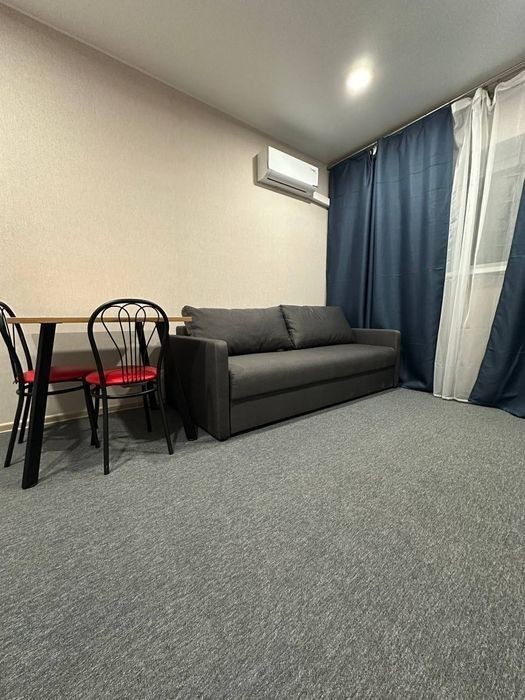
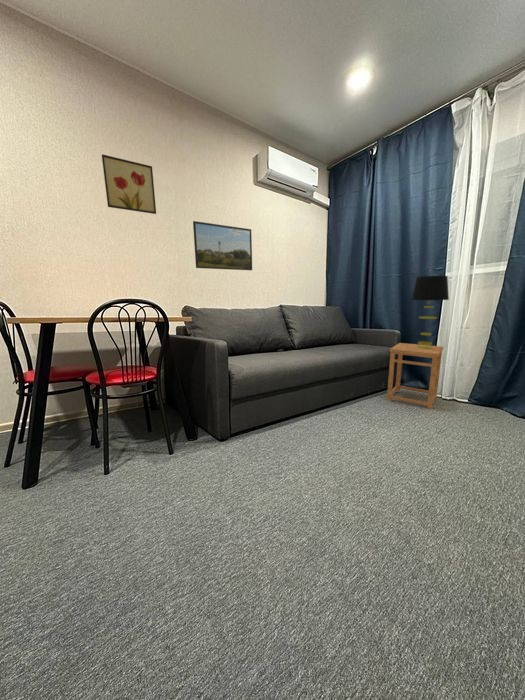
+ side table [386,342,444,410]
+ table lamp [410,275,450,349]
+ wall art [101,153,157,215]
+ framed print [192,220,253,271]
